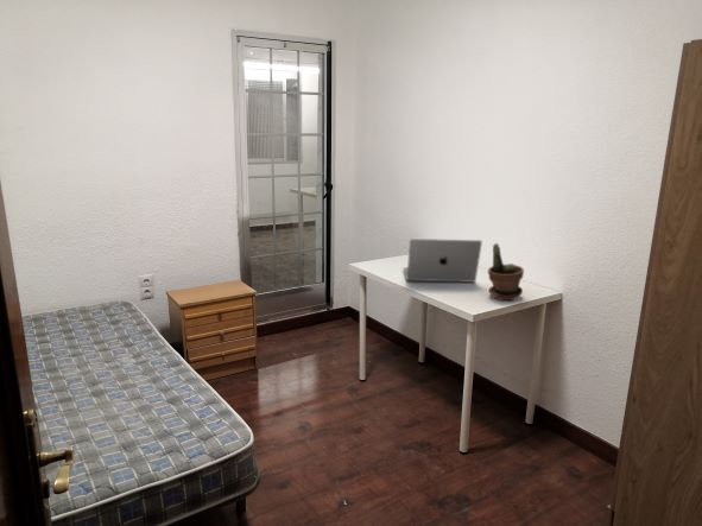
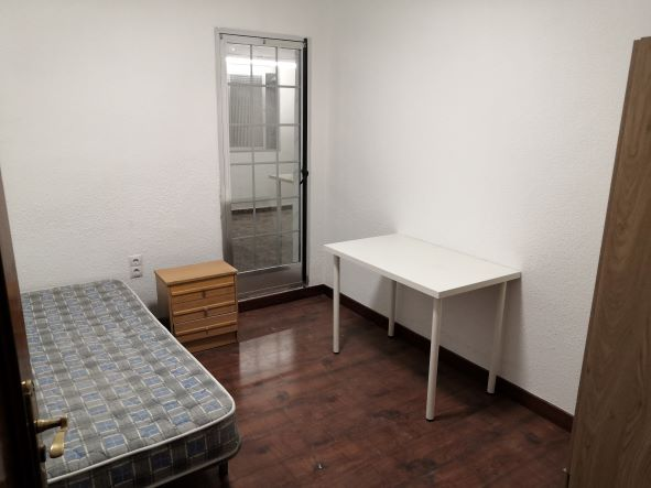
- potted plant [487,242,525,302]
- laptop [403,237,483,284]
